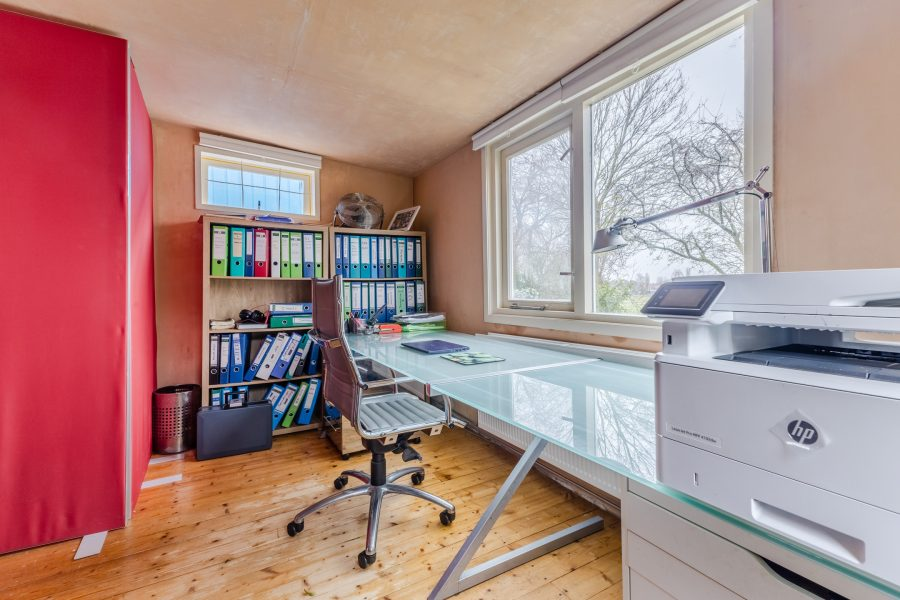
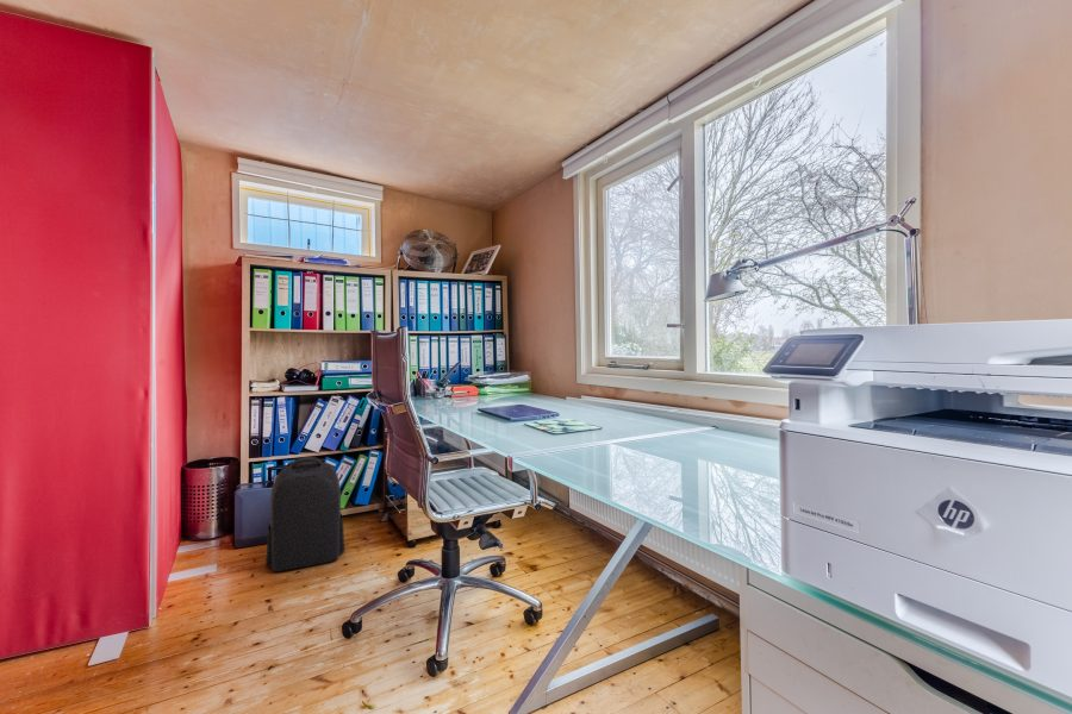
+ backpack [264,456,347,572]
